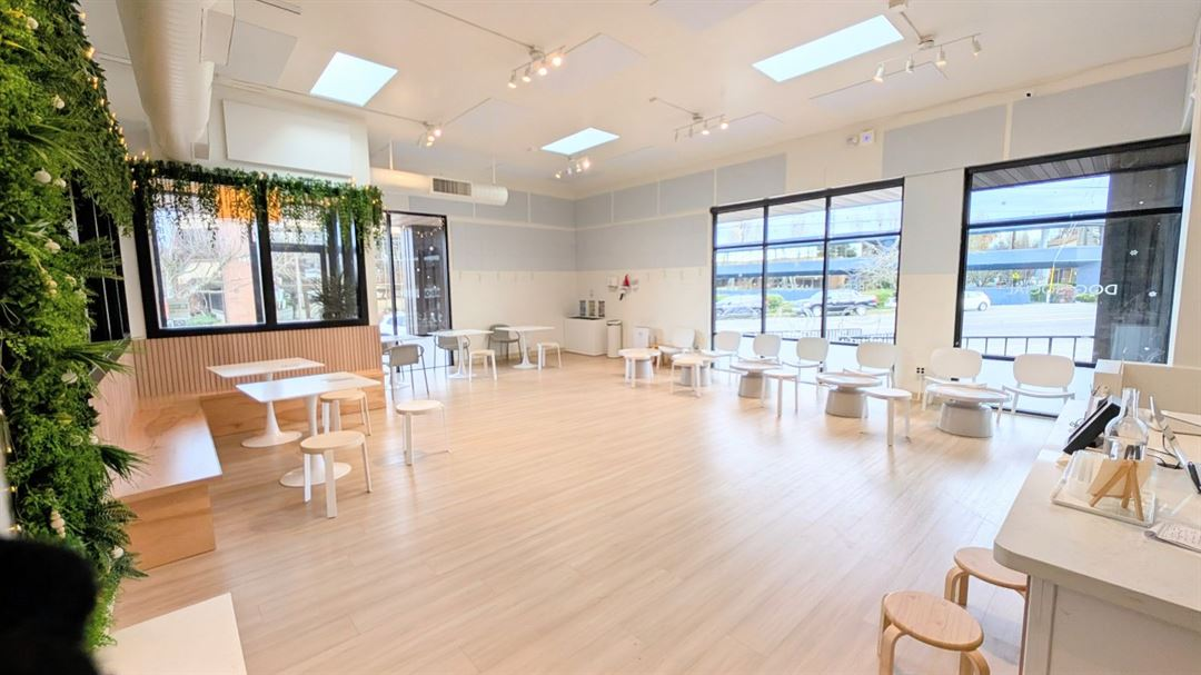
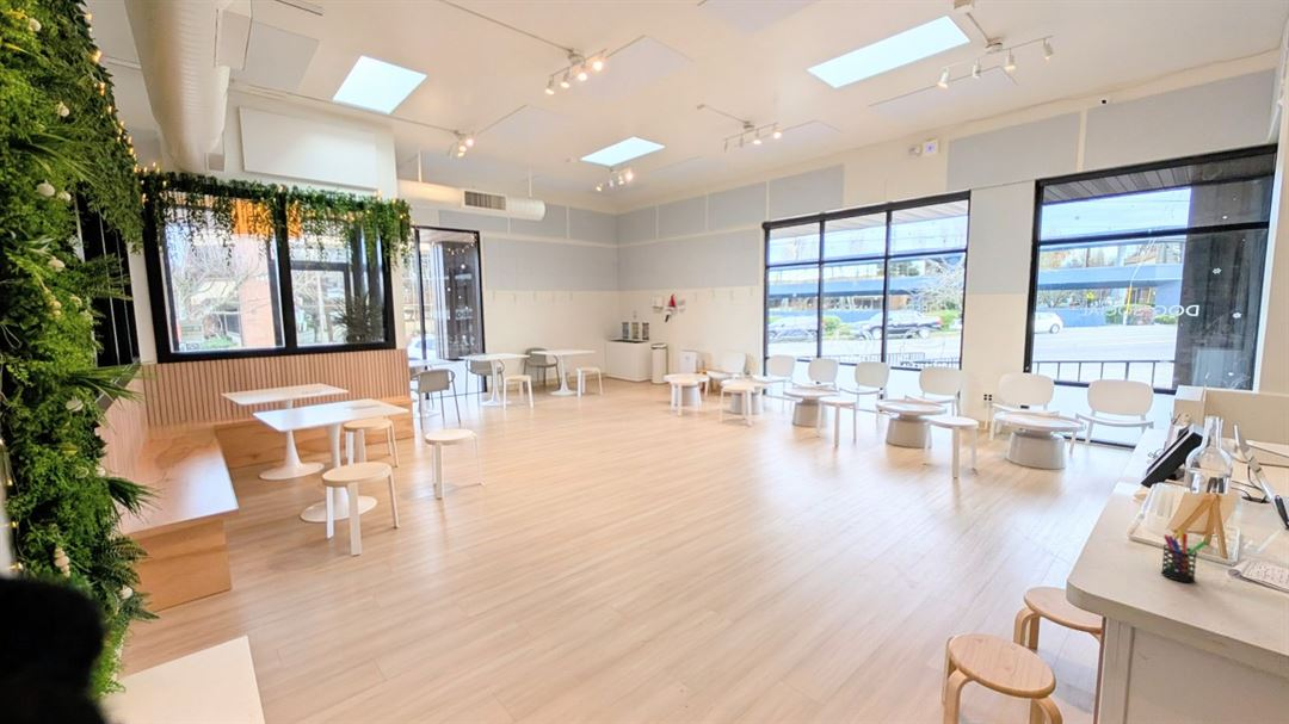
+ pen holder [1160,528,1209,583]
